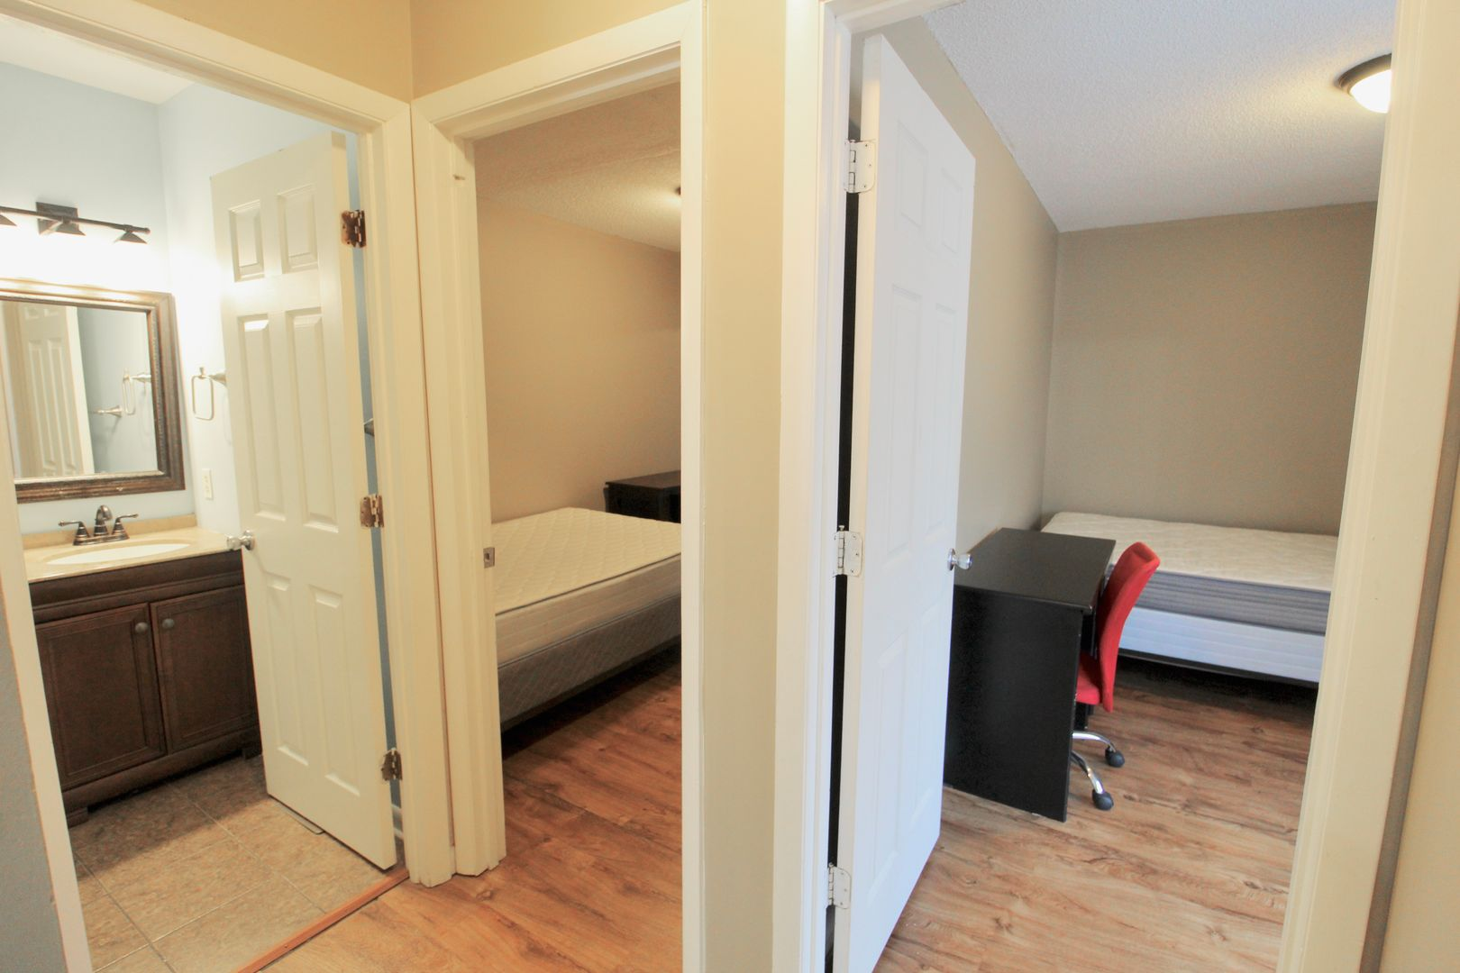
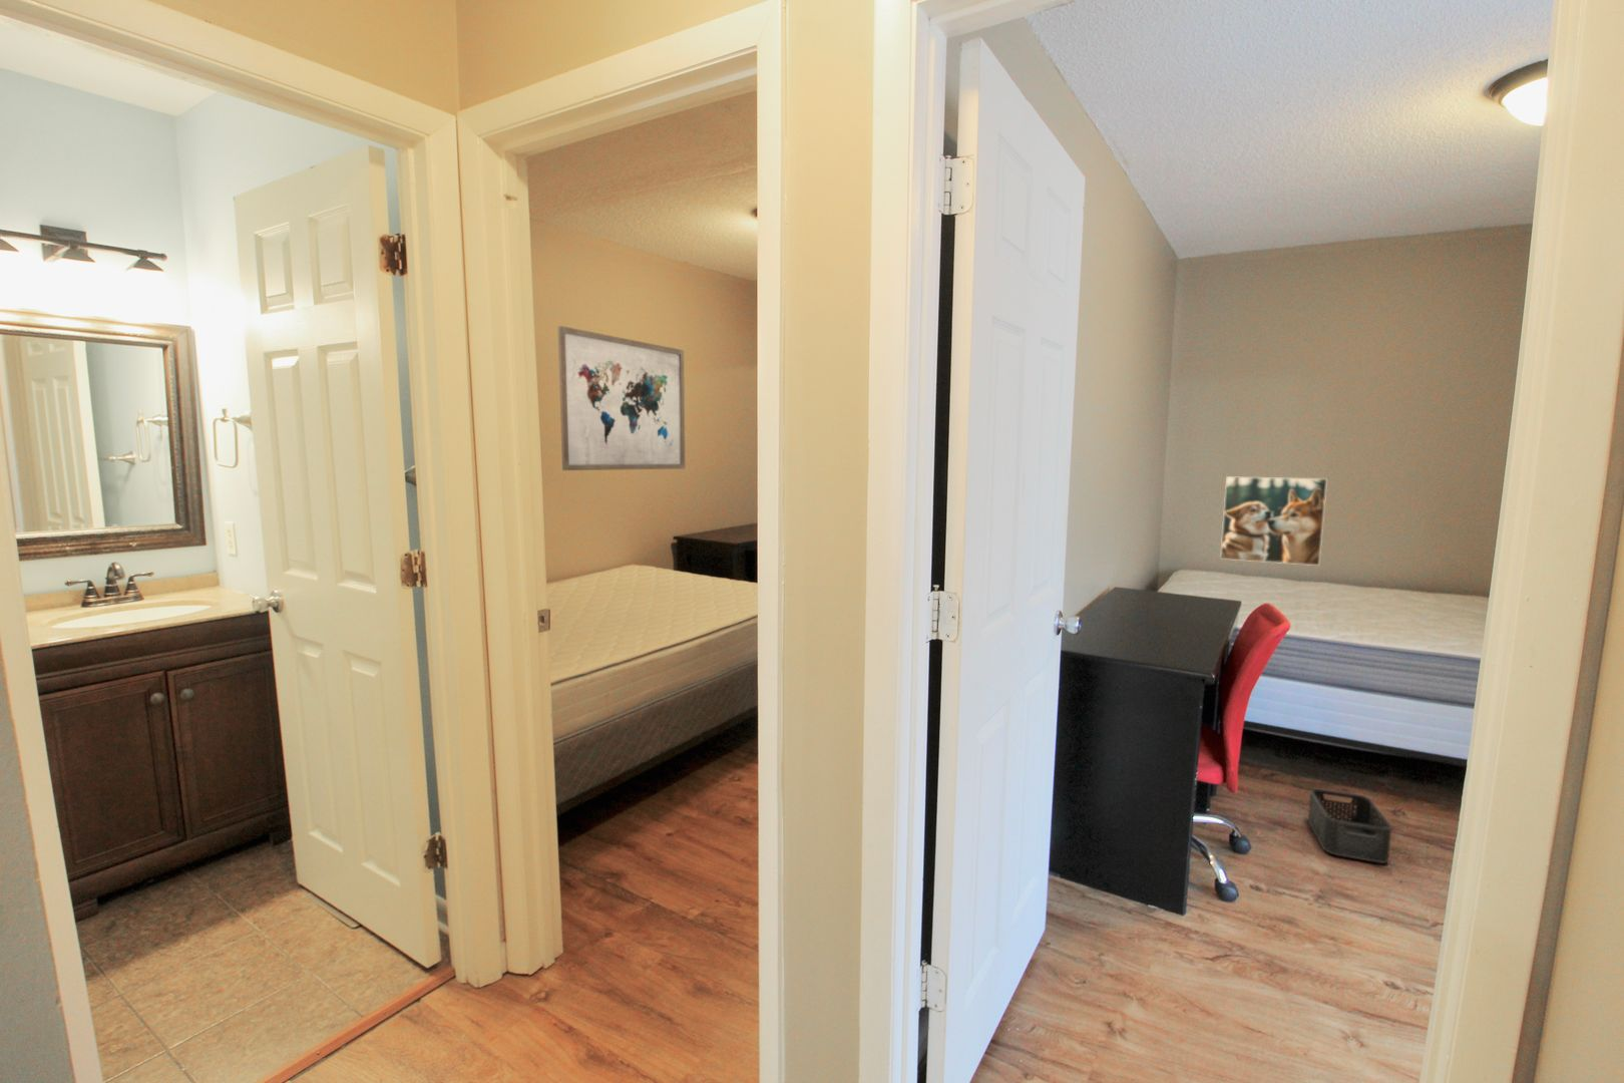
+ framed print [1219,475,1328,567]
+ storage bin [1307,788,1392,864]
+ wall art [557,325,685,471]
